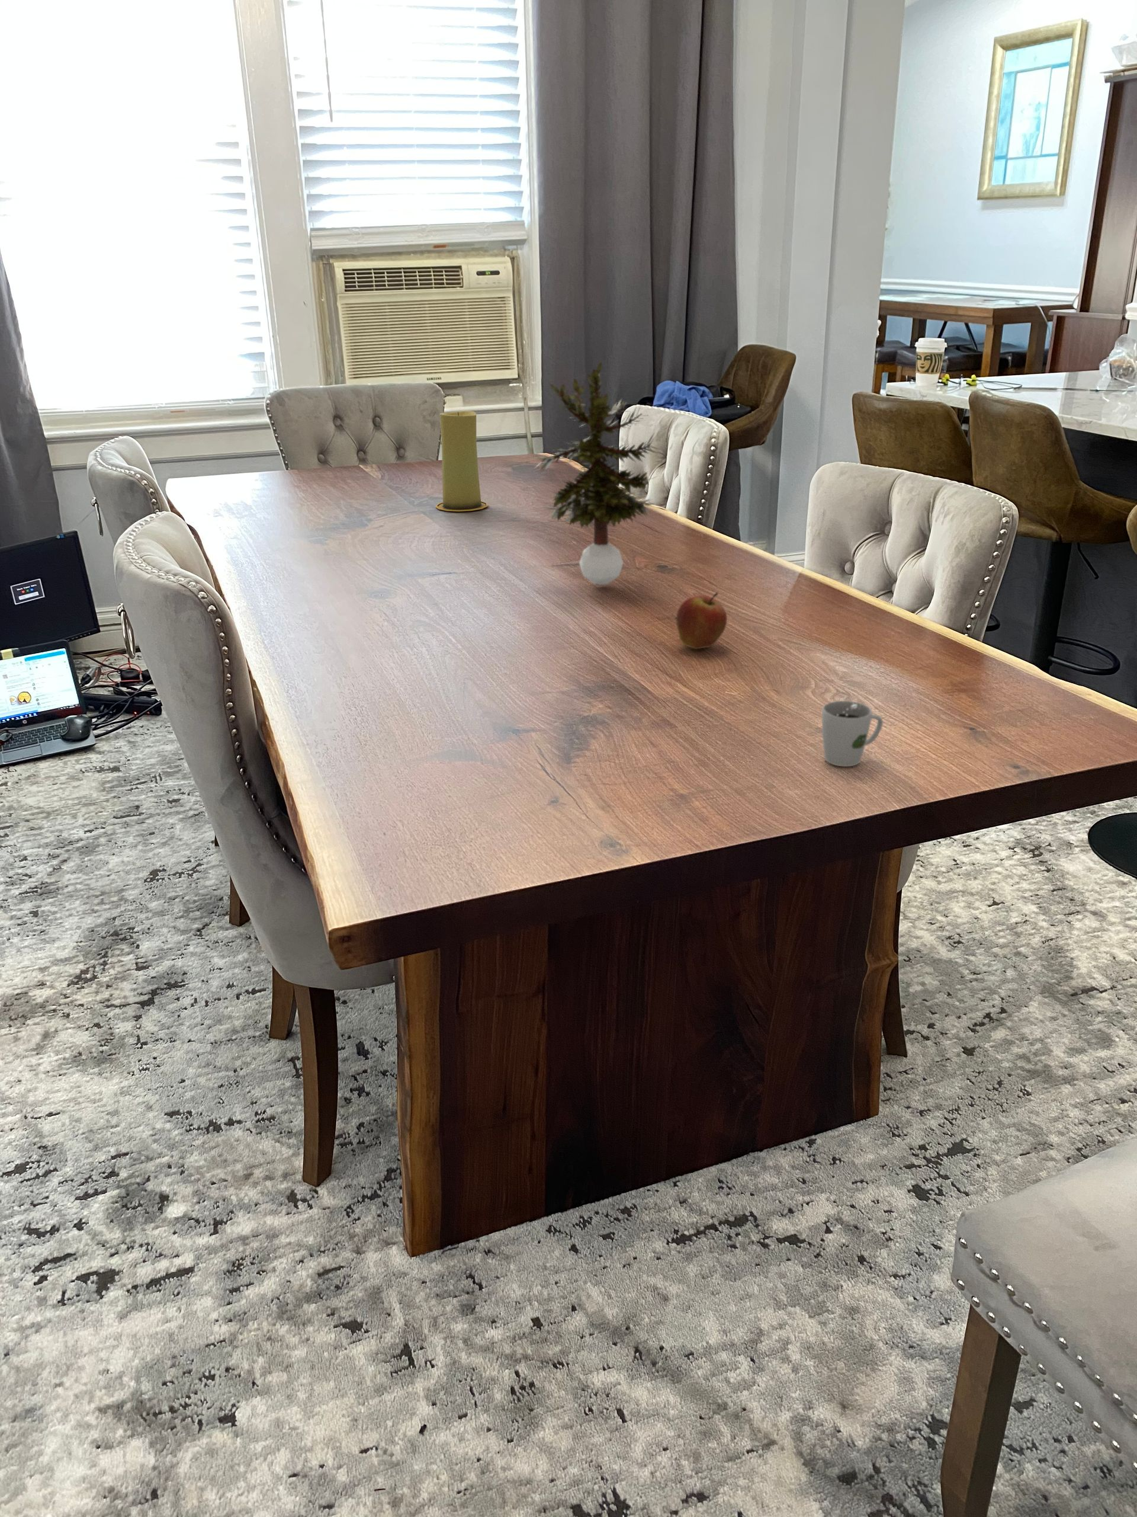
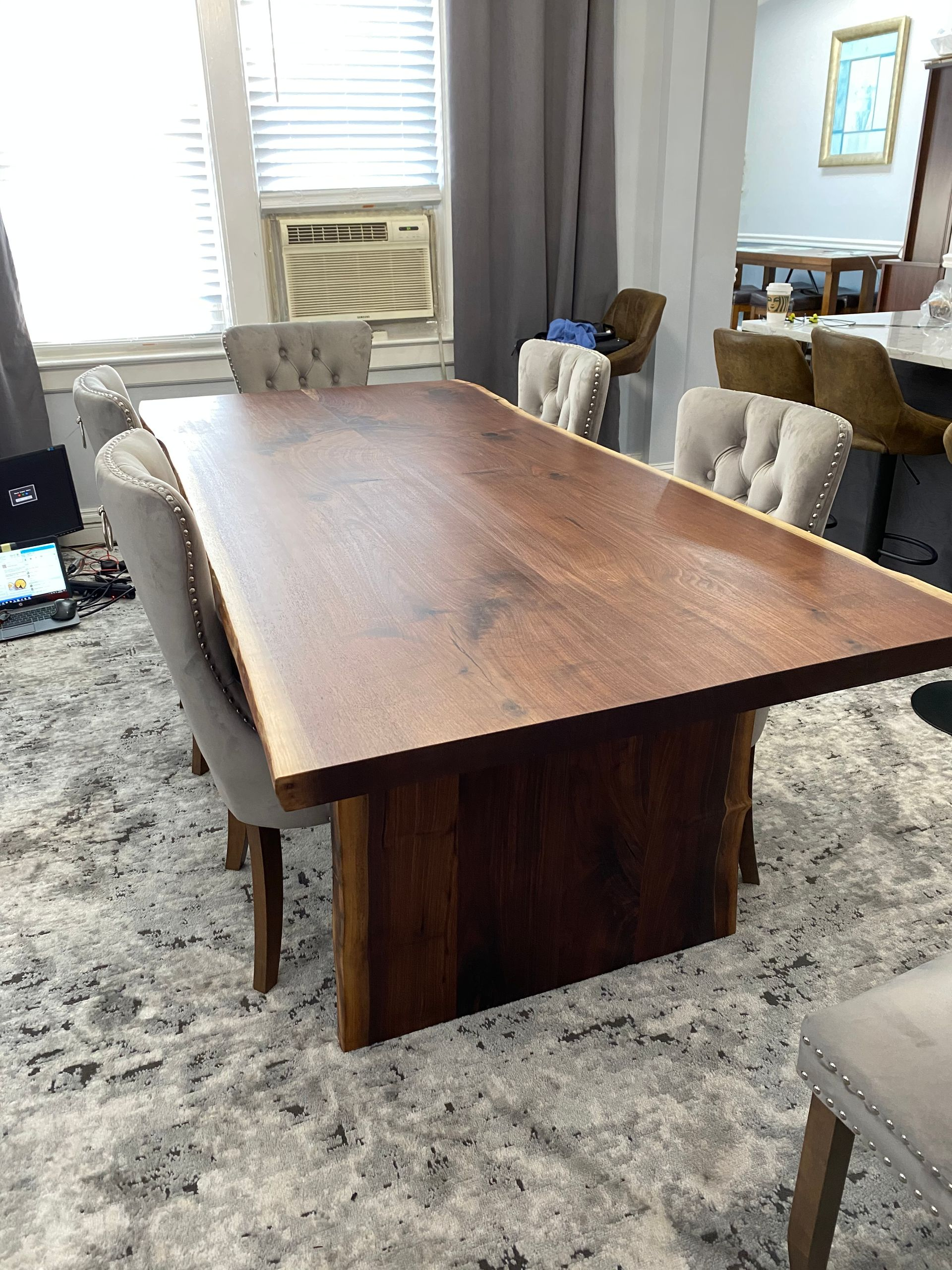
- candle [435,410,488,512]
- cup [822,698,884,767]
- fruit [675,591,727,650]
- potted plant [530,362,660,585]
